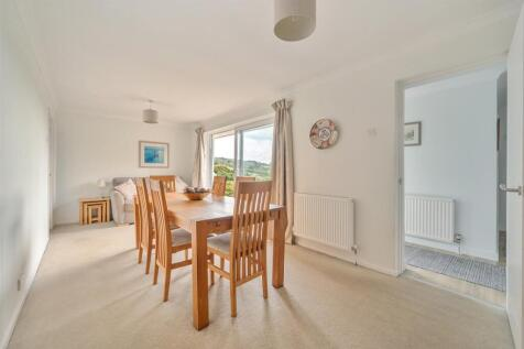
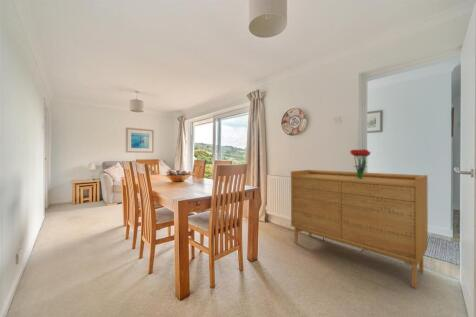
+ sideboard [290,169,429,289]
+ bouquet [349,148,372,179]
